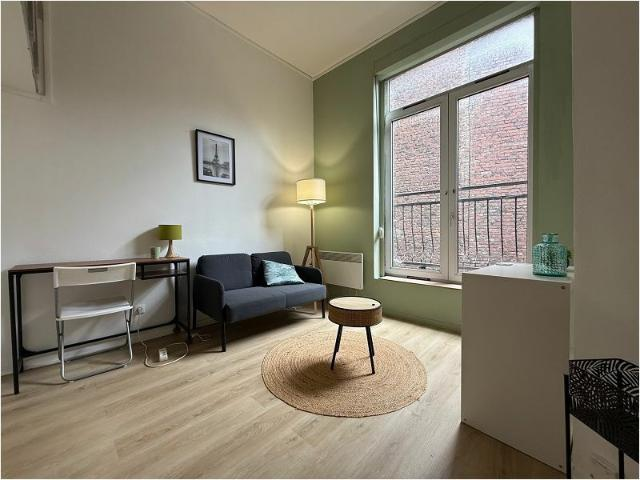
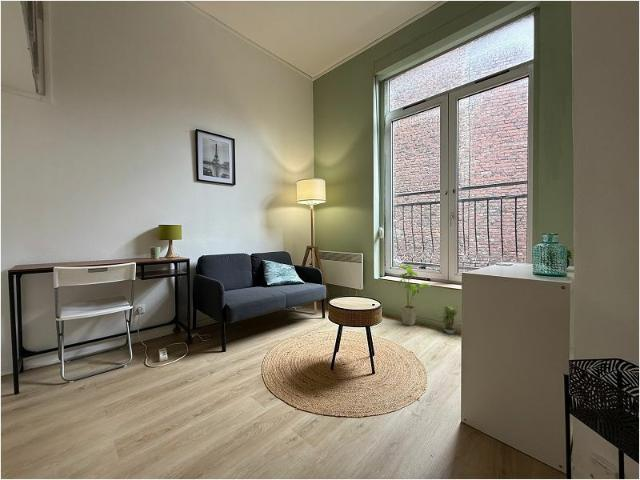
+ house plant [397,264,432,327]
+ potted plant [439,304,458,335]
